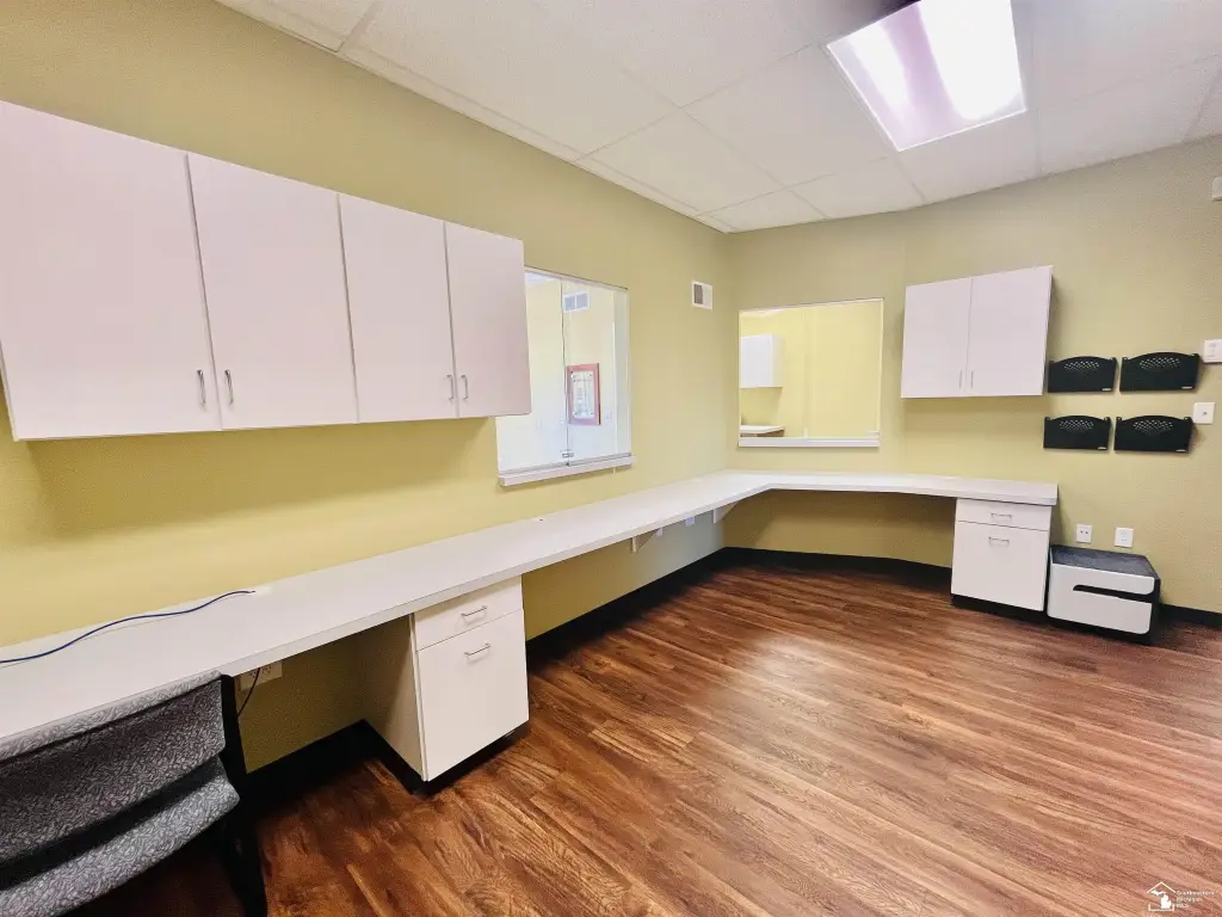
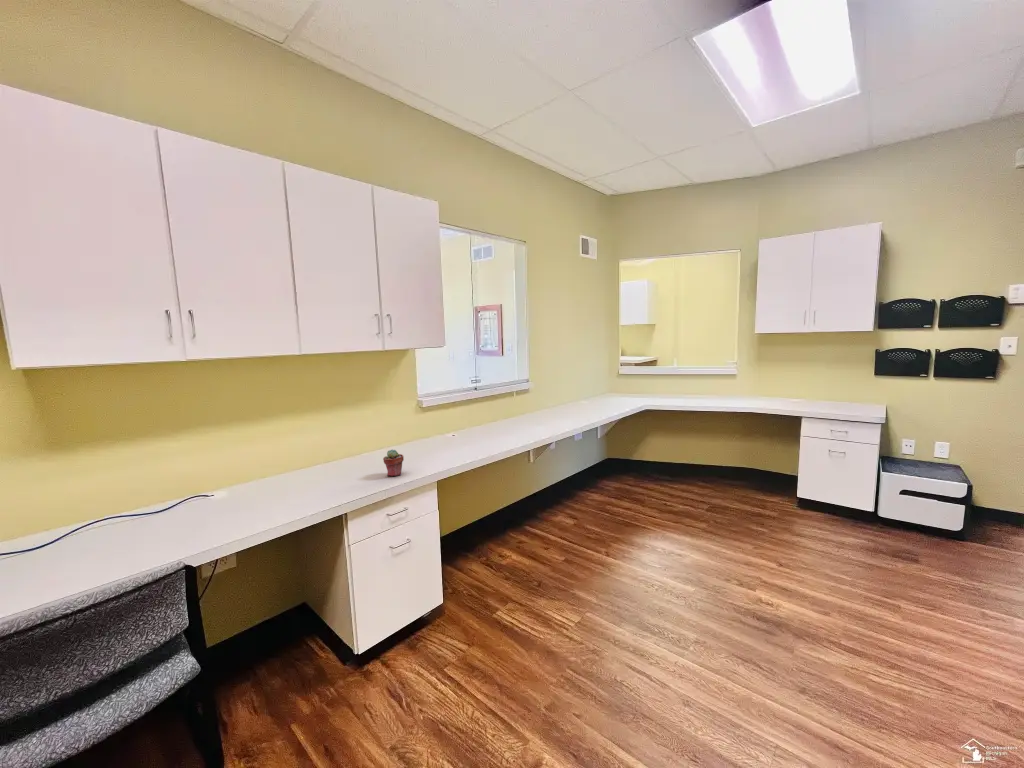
+ potted succulent [382,448,405,477]
